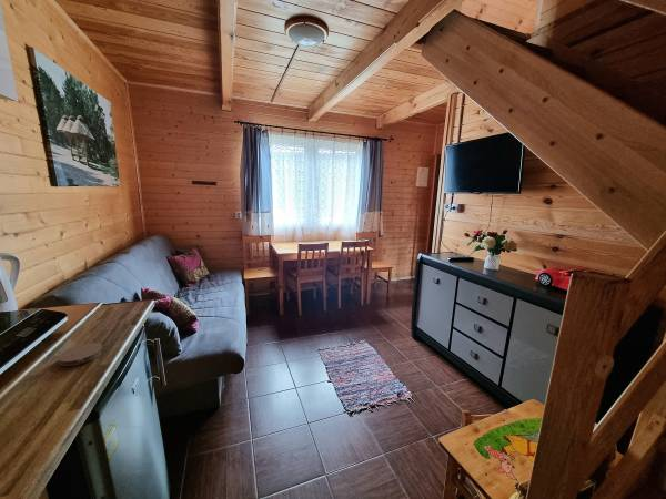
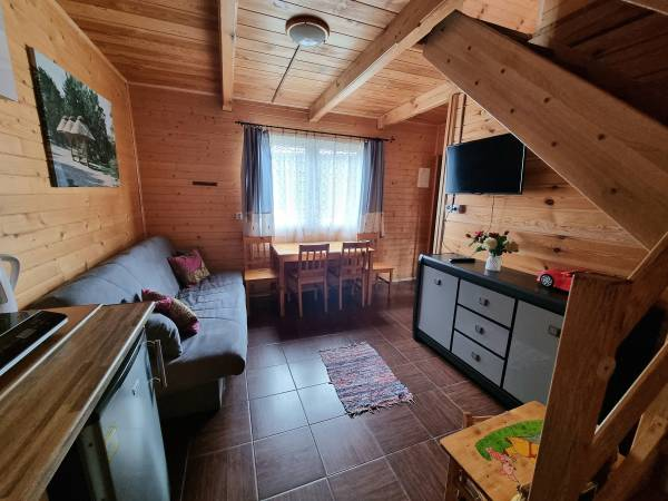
- coaster [57,342,103,367]
